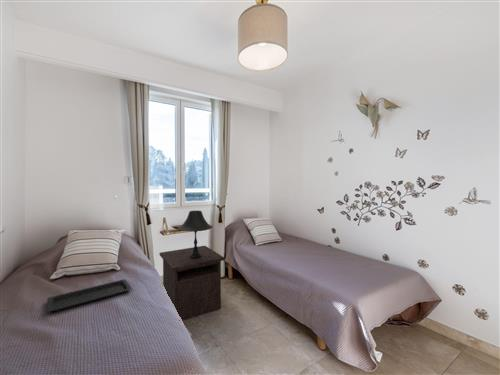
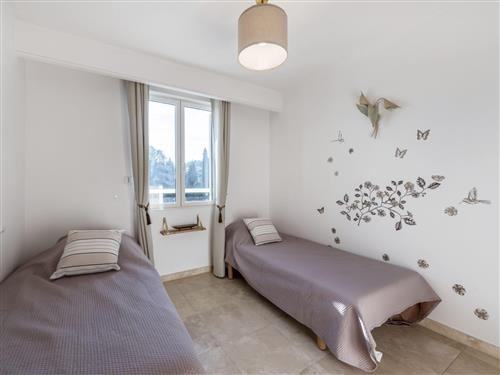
- serving tray [46,278,132,313]
- table lamp [177,210,214,259]
- nightstand [158,245,226,322]
